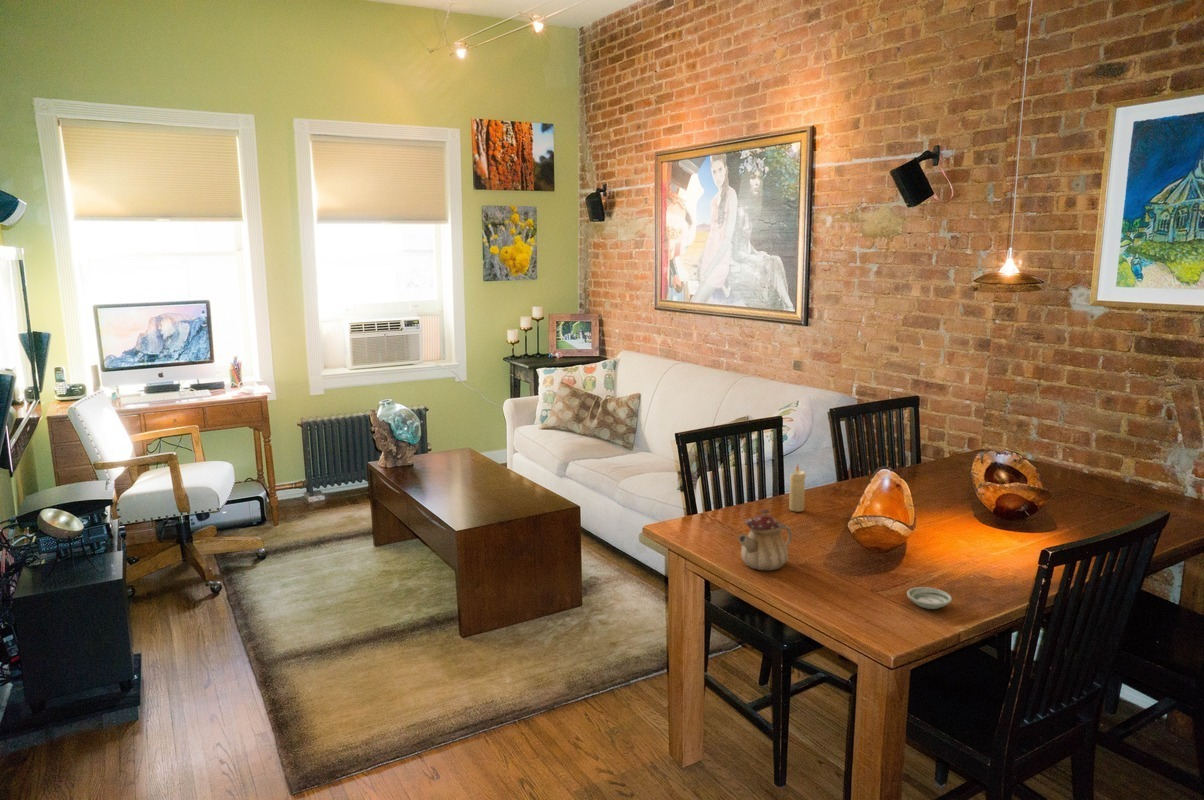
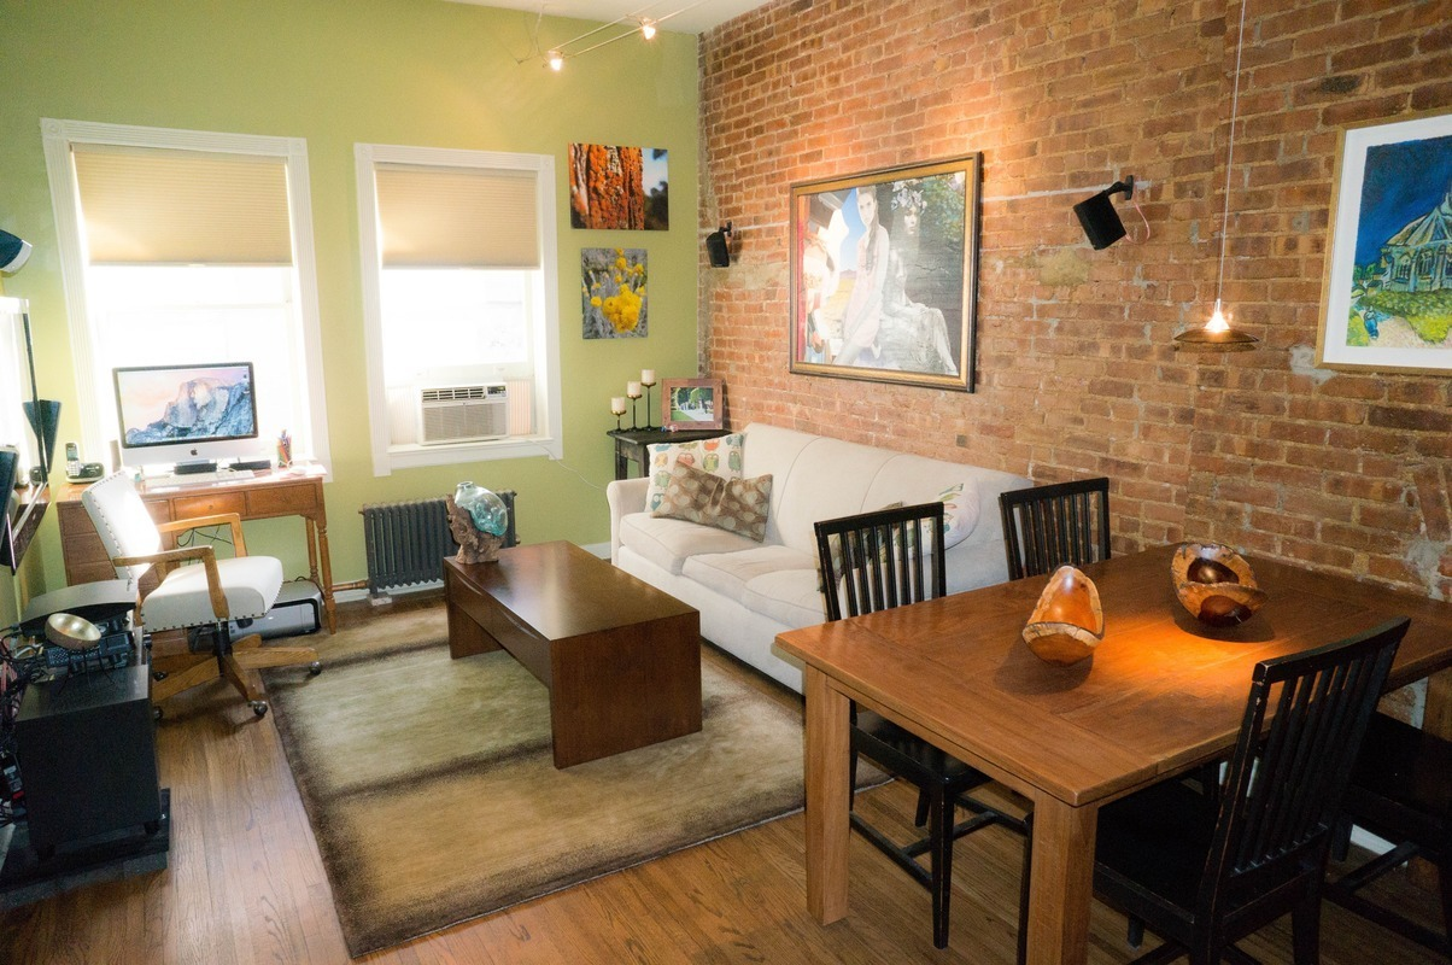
- teapot [737,508,793,571]
- saucer [906,586,953,610]
- candle [788,464,807,513]
